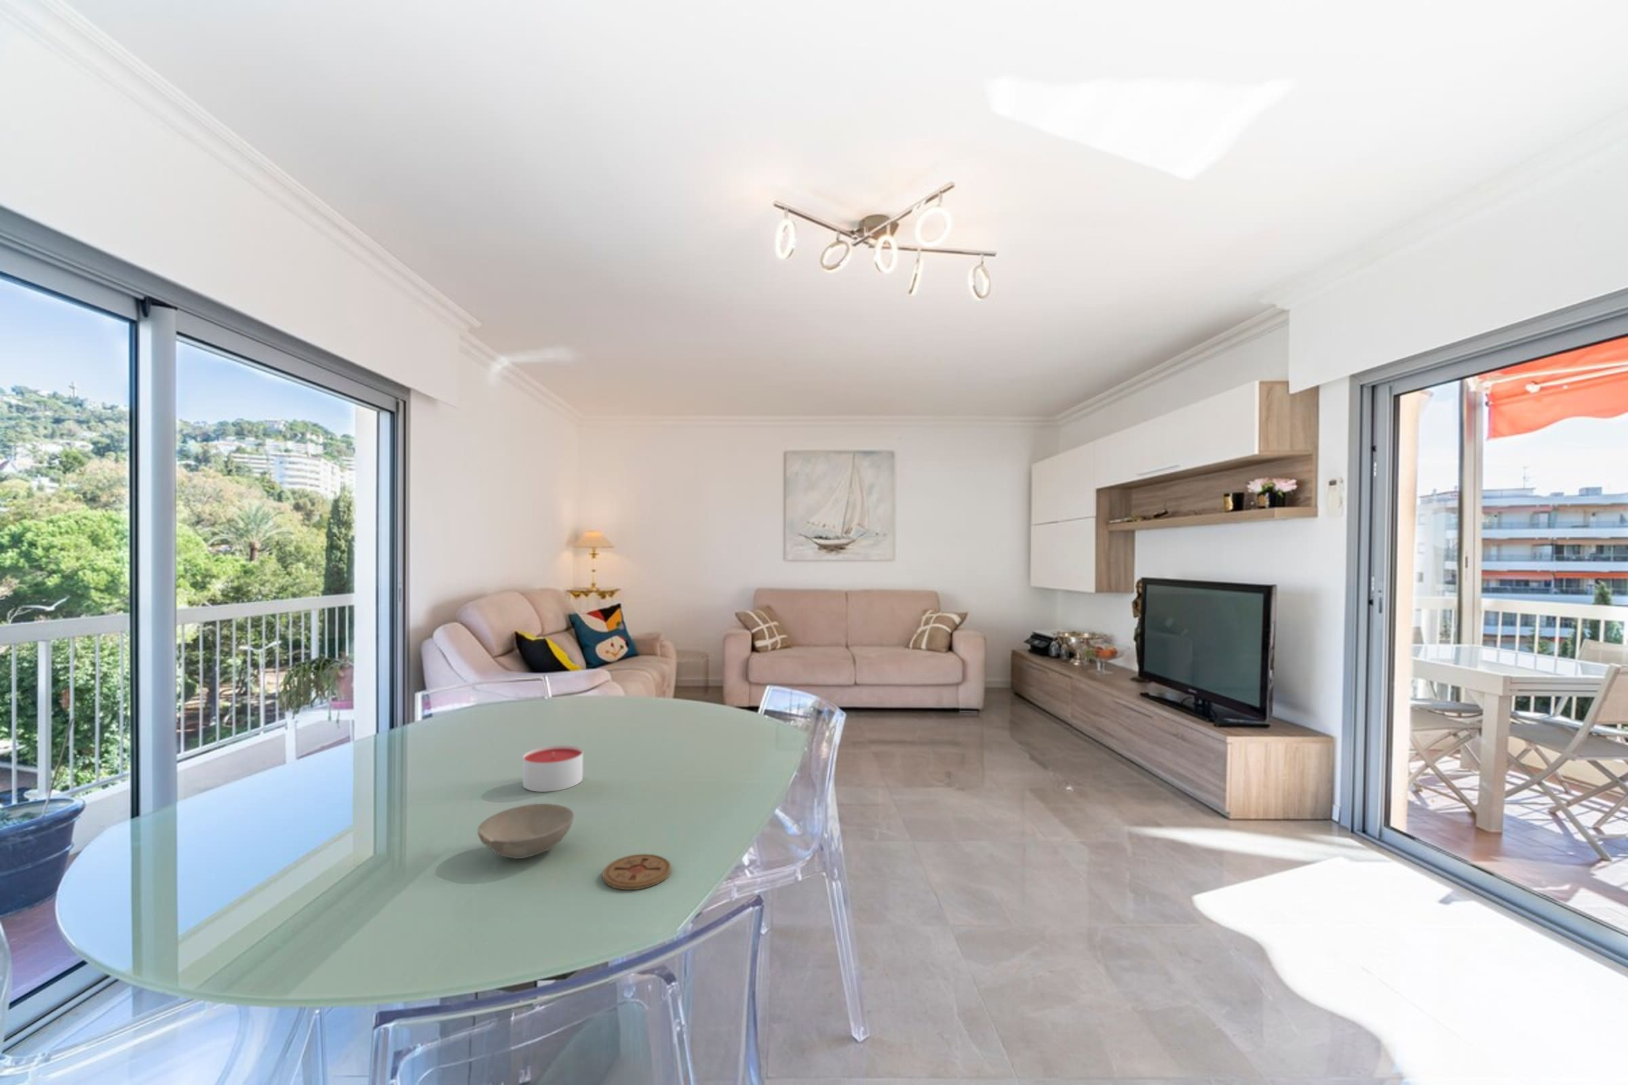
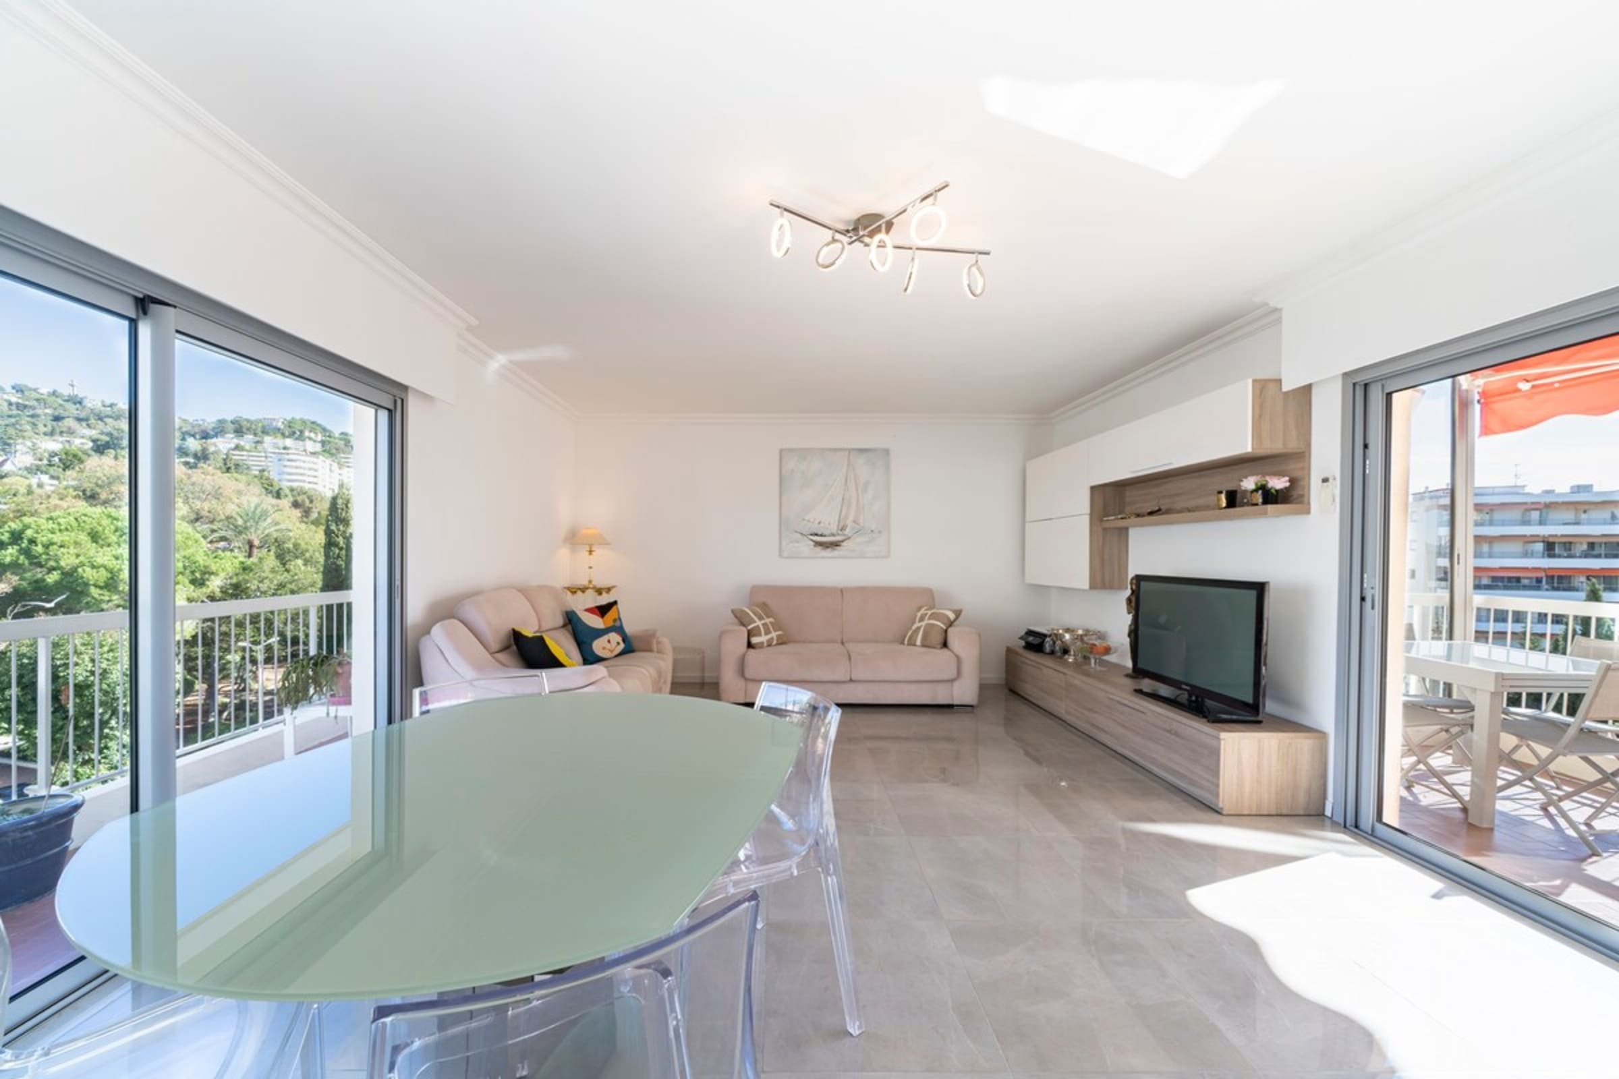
- coaster [602,852,671,890]
- candle [522,745,584,793]
- bowl [477,803,574,860]
